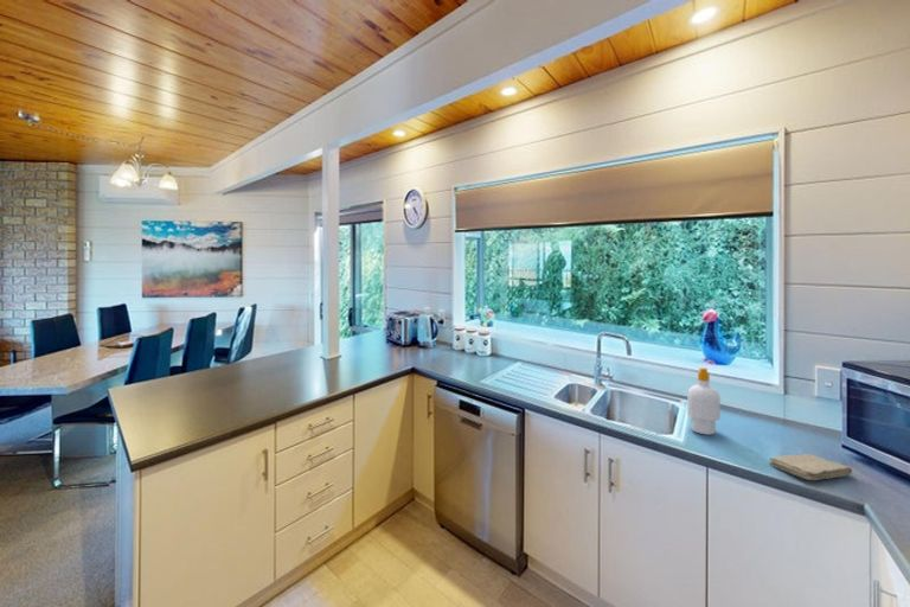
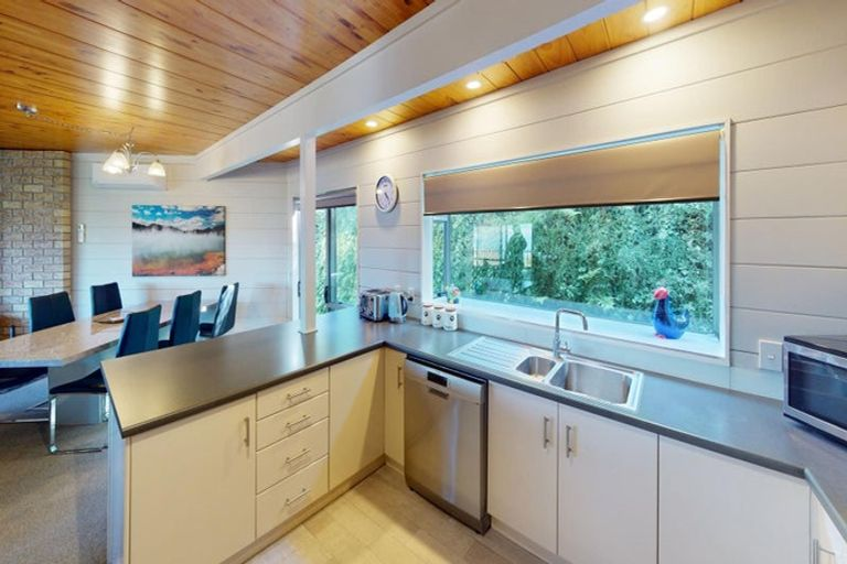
- soap bottle [686,366,722,436]
- washcloth [768,453,853,481]
